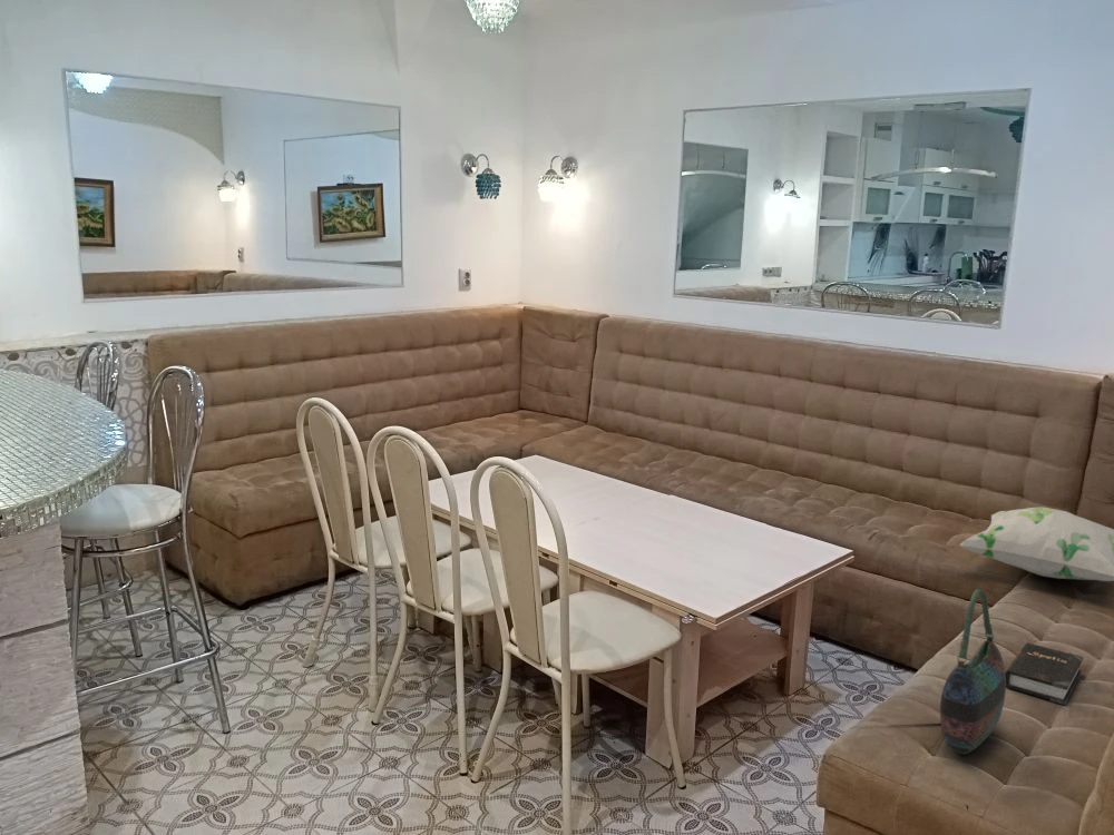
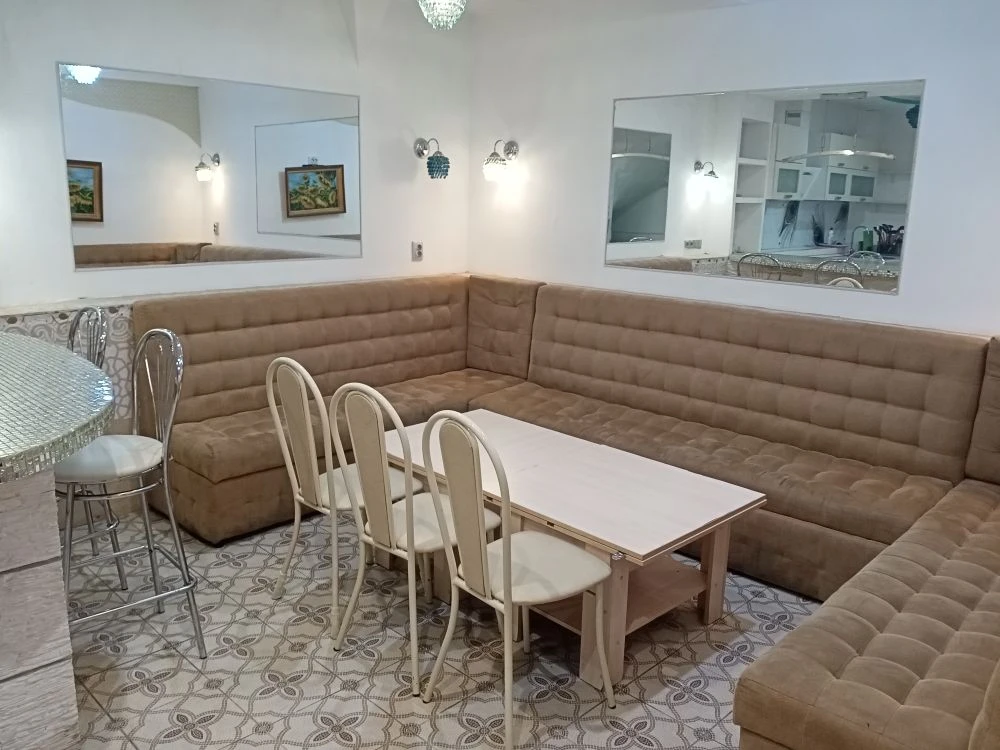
- hardback book [1005,642,1084,706]
- handbag [939,588,1007,755]
- decorative pillow [959,505,1114,582]
